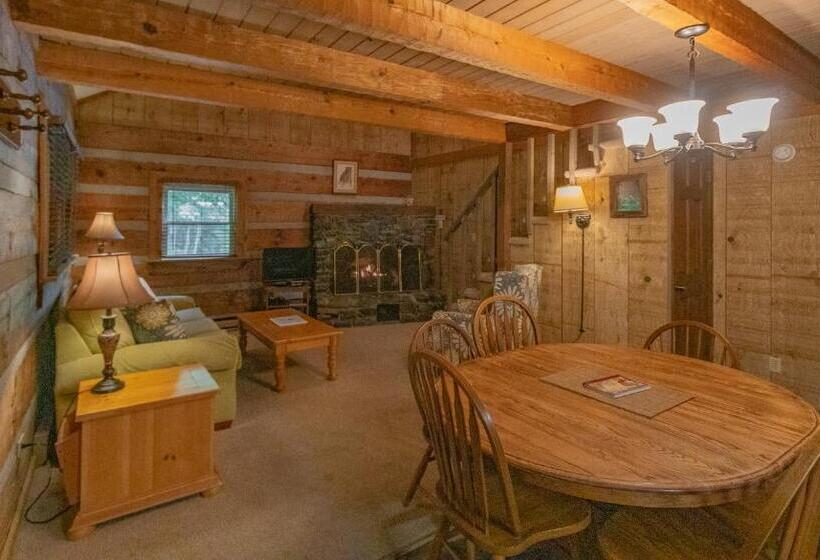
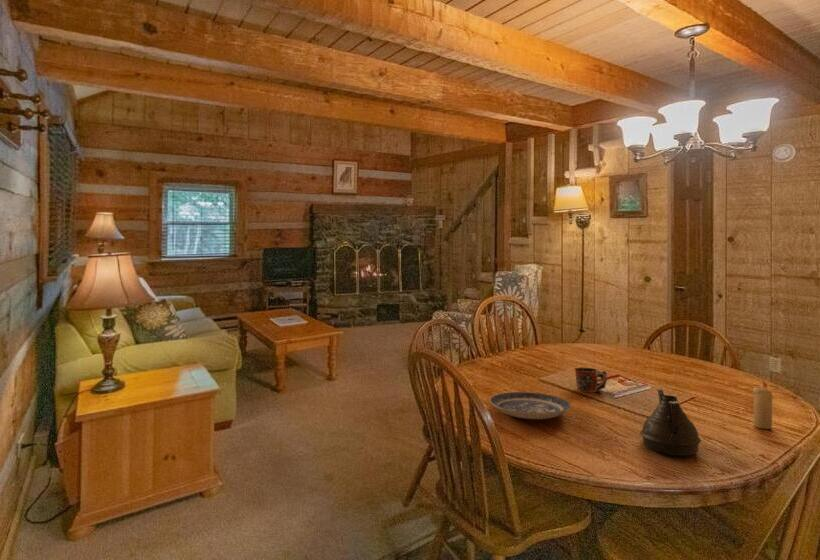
+ mug [573,367,608,393]
+ teapot [639,388,702,456]
+ plate [489,391,572,420]
+ candle [752,379,774,430]
